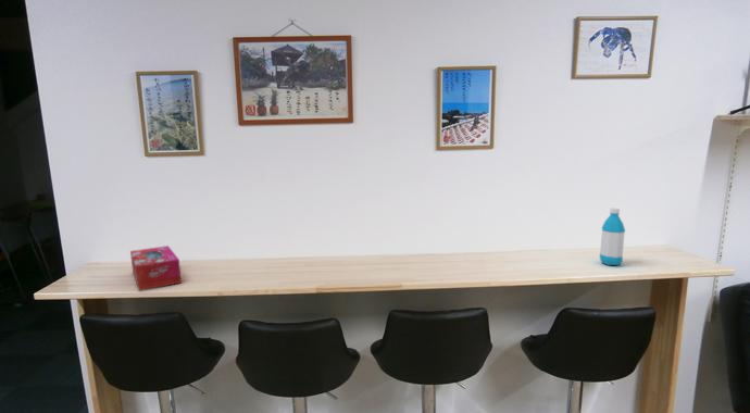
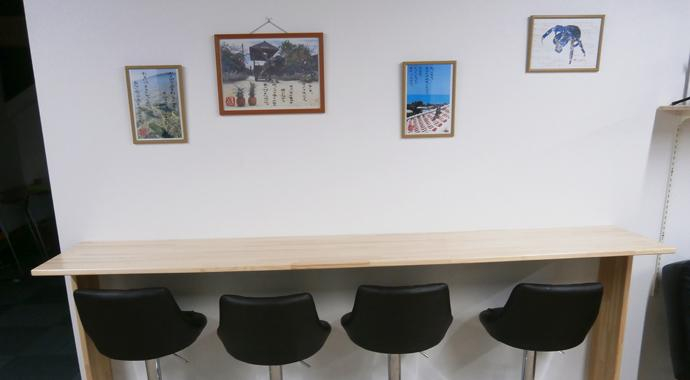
- water bottle [599,208,626,266]
- tissue box [129,245,183,291]
